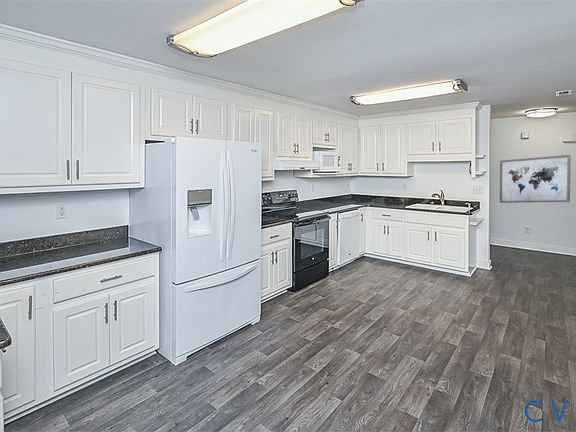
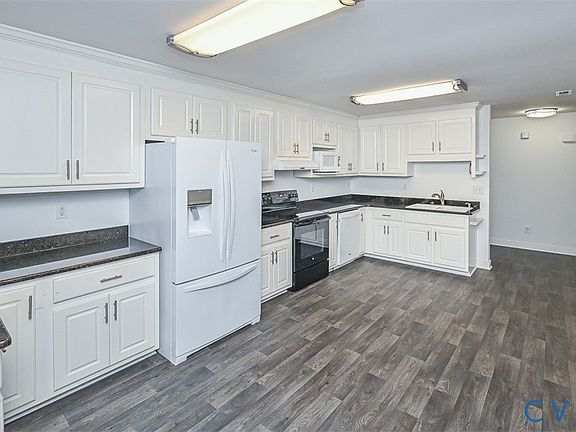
- wall art [499,154,572,204]
